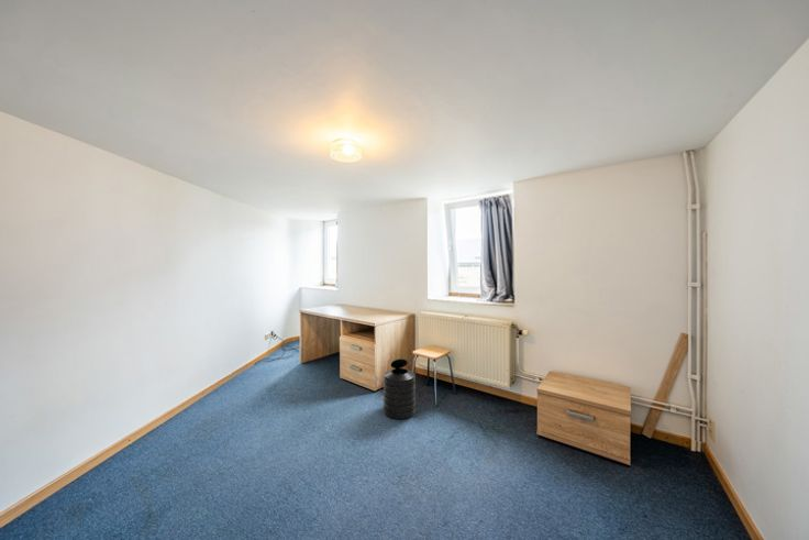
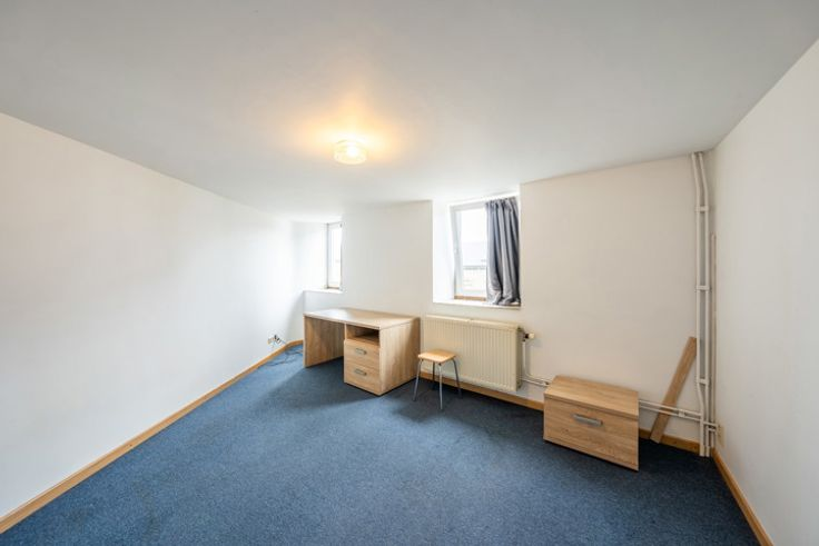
- trash can [383,357,417,420]
